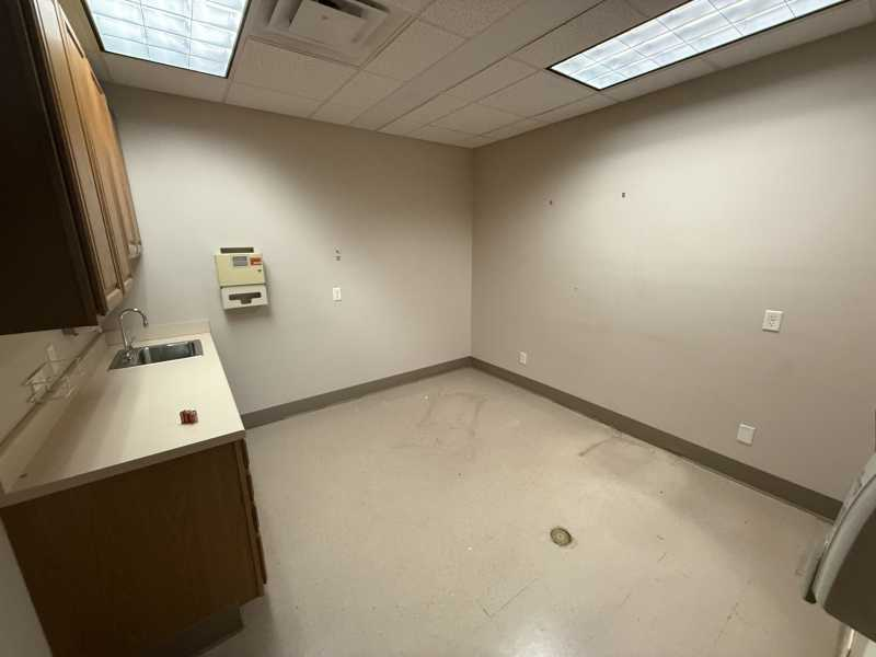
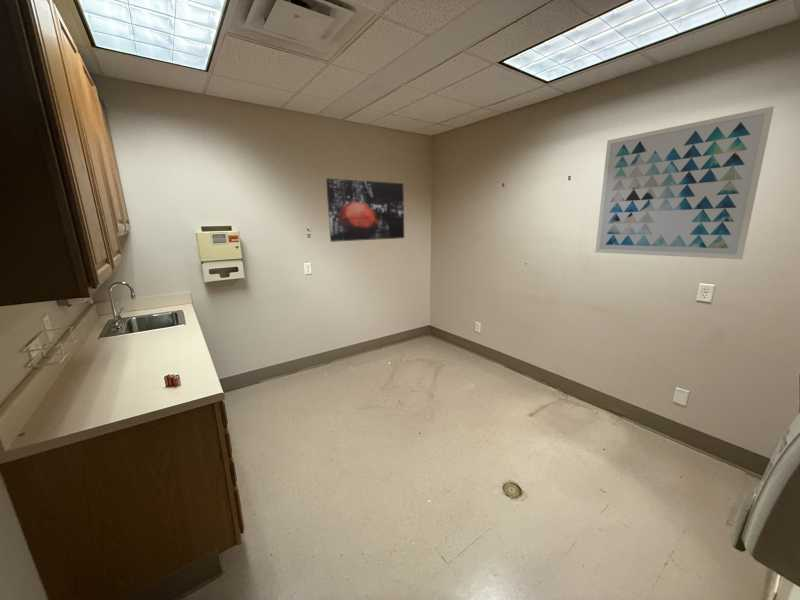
+ wall art [594,105,775,260]
+ wall art [325,177,405,243]
